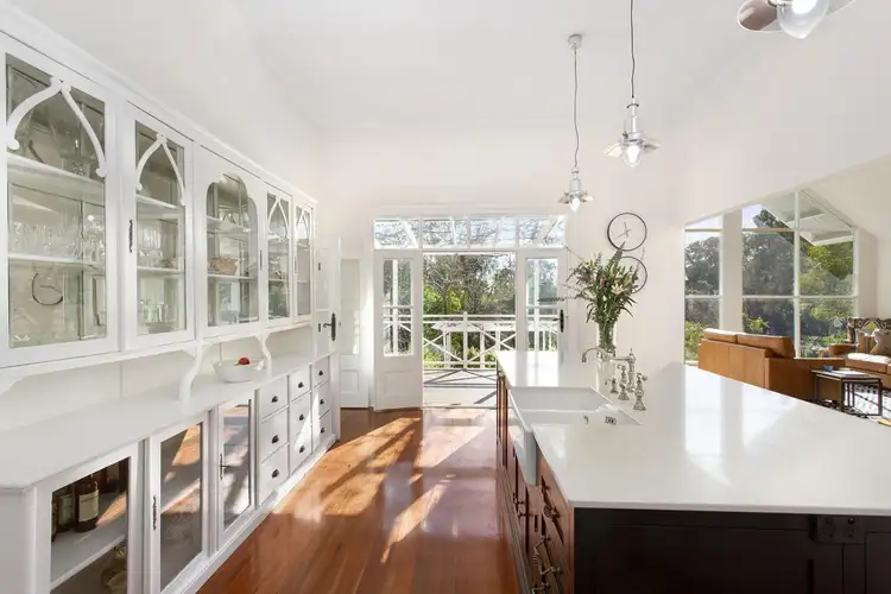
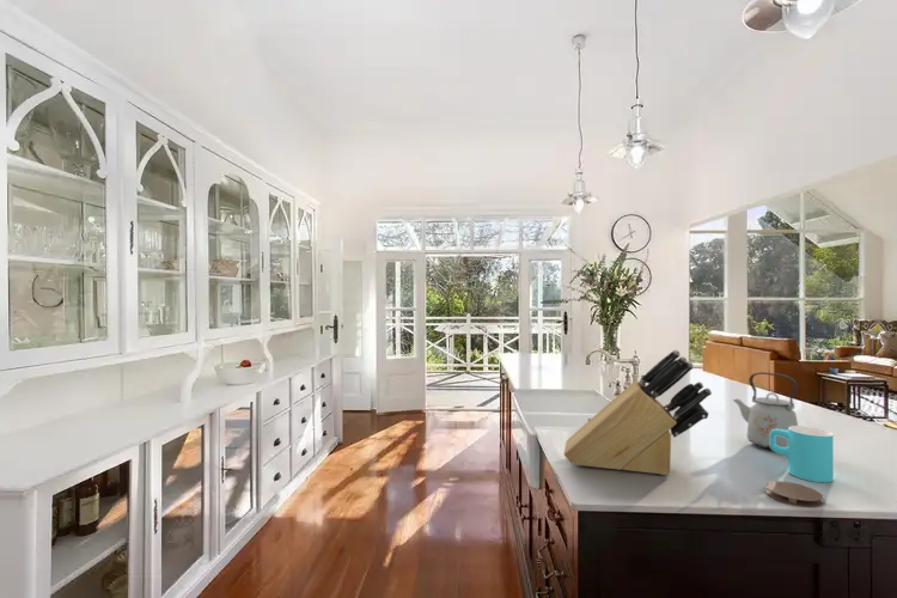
+ knife block [563,349,713,476]
+ kettle [732,371,799,451]
+ cup [770,425,835,483]
+ coaster [764,480,824,508]
